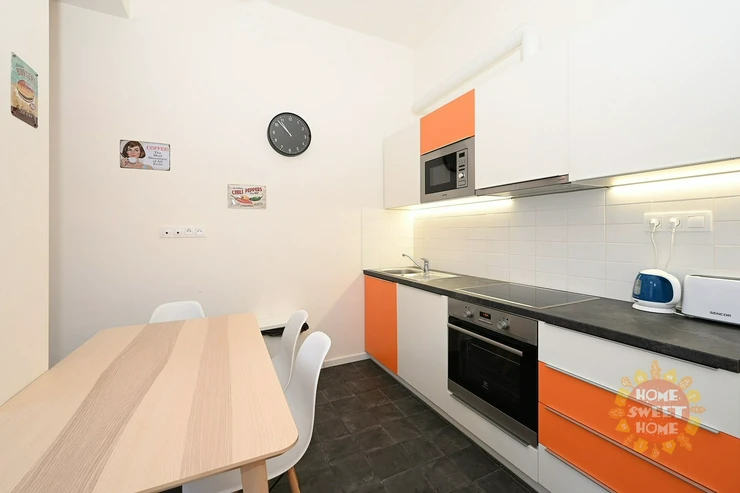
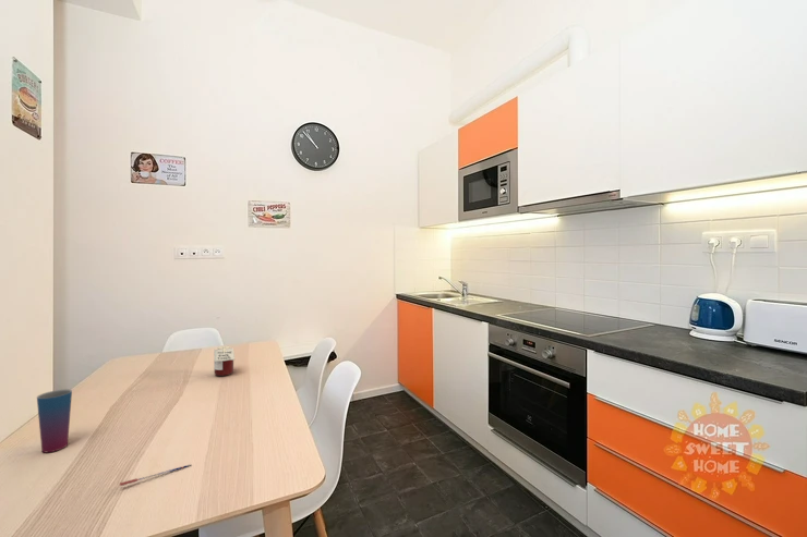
+ pen [119,463,192,487]
+ cup [36,388,73,453]
+ jar [213,345,236,377]
